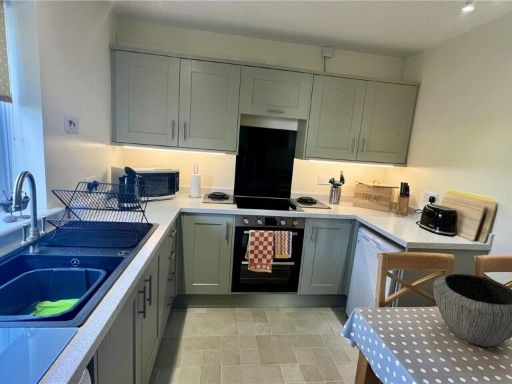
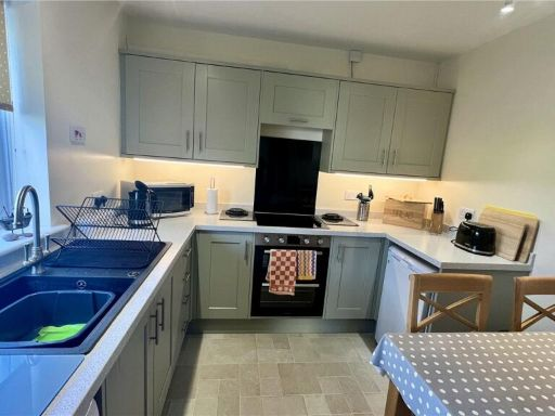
- bowl [433,273,512,347]
